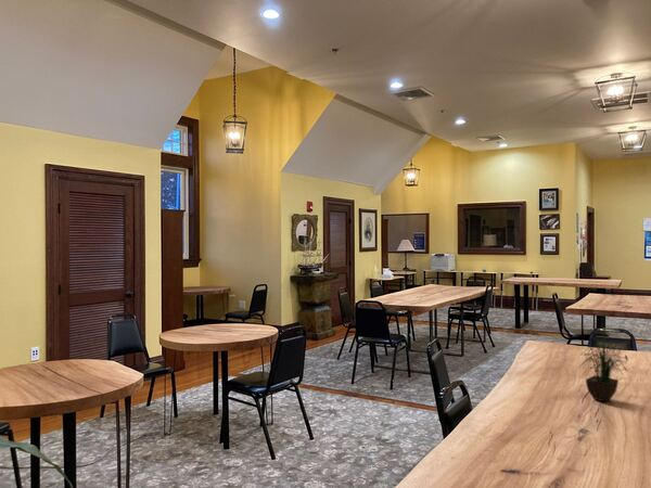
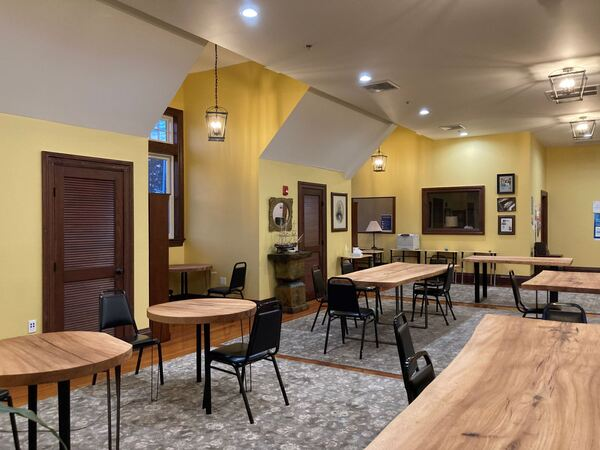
- potted plant [575,314,627,403]
